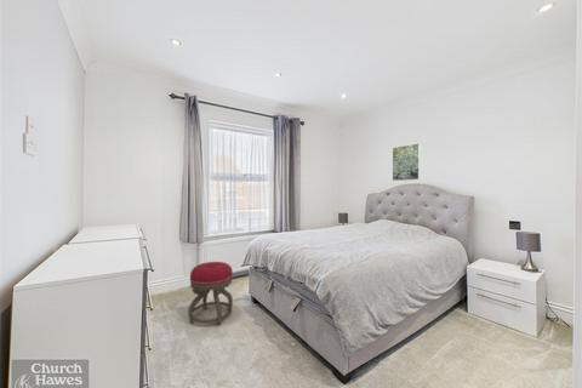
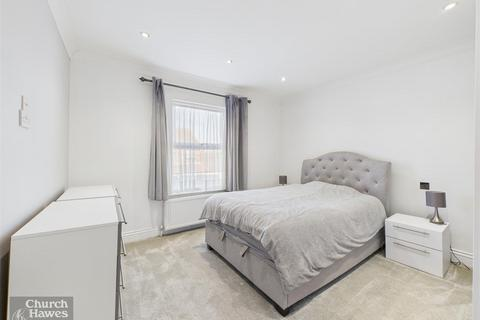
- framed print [392,142,422,182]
- stool [187,261,234,326]
